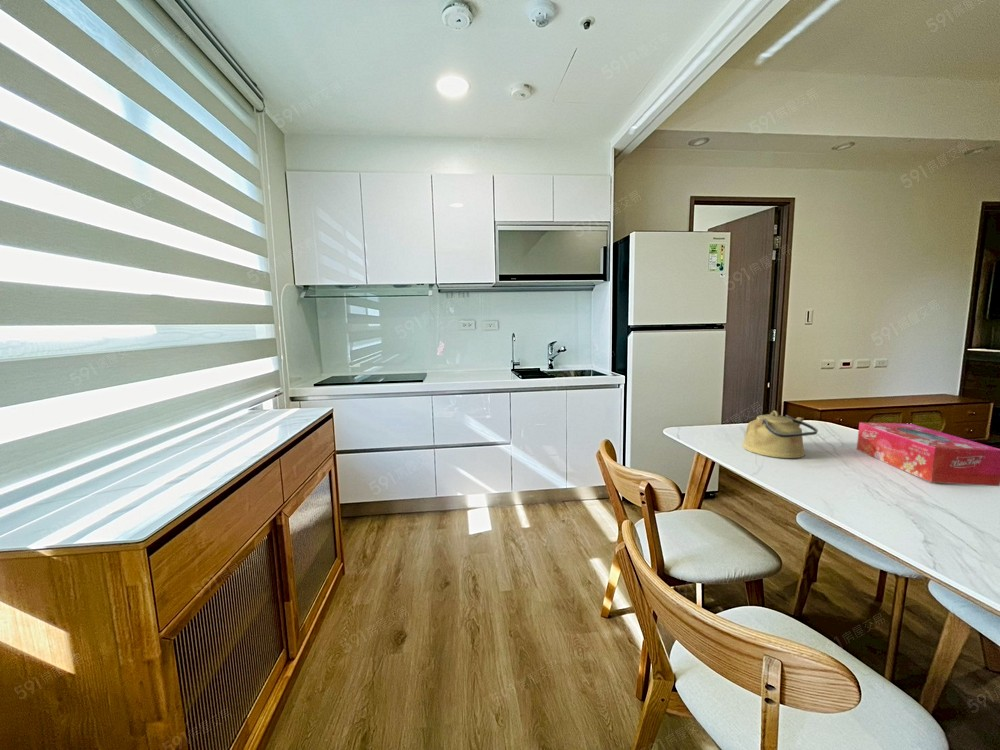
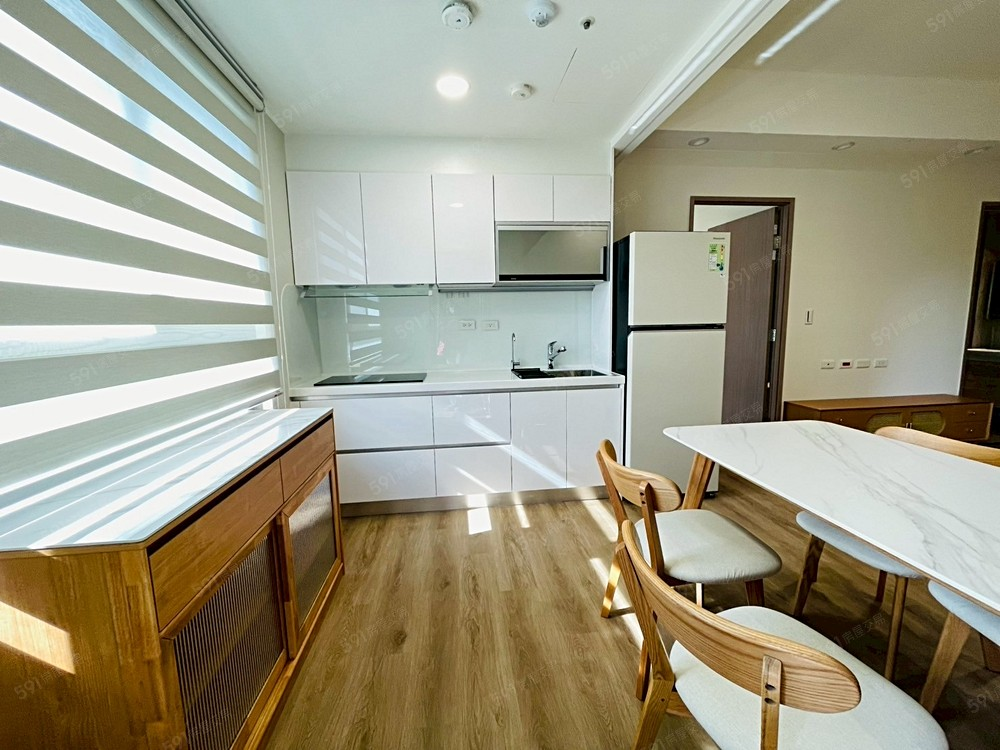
- kettle [741,410,819,459]
- tissue box [856,421,1000,487]
